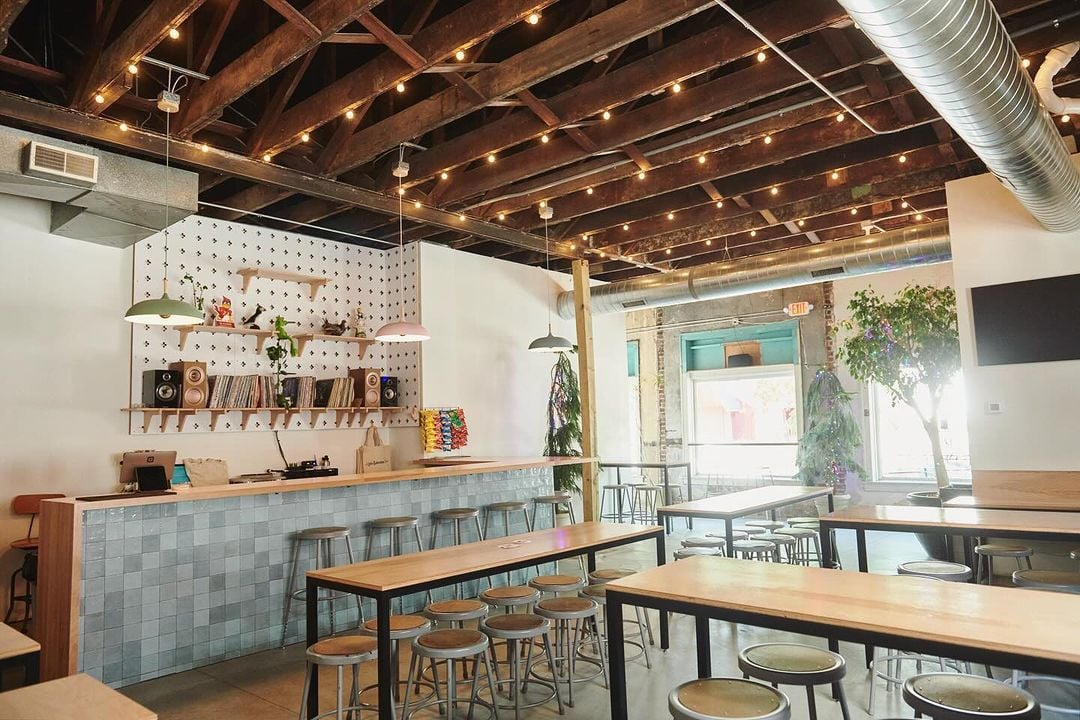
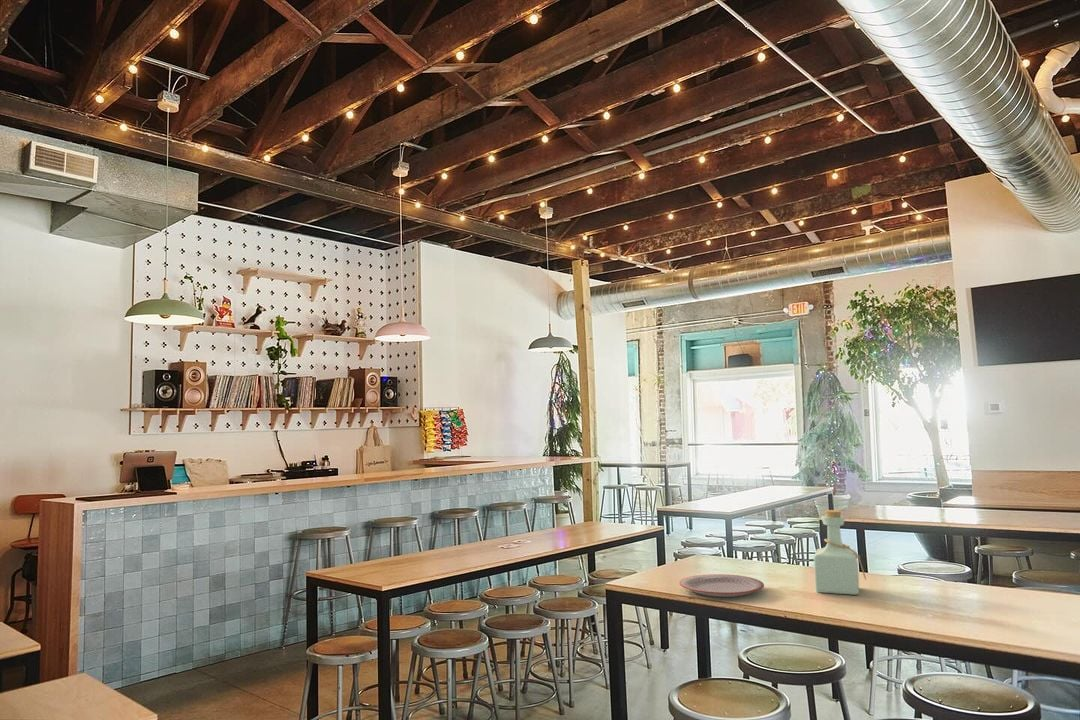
+ bottle [813,509,867,596]
+ plate [679,573,765,598]
